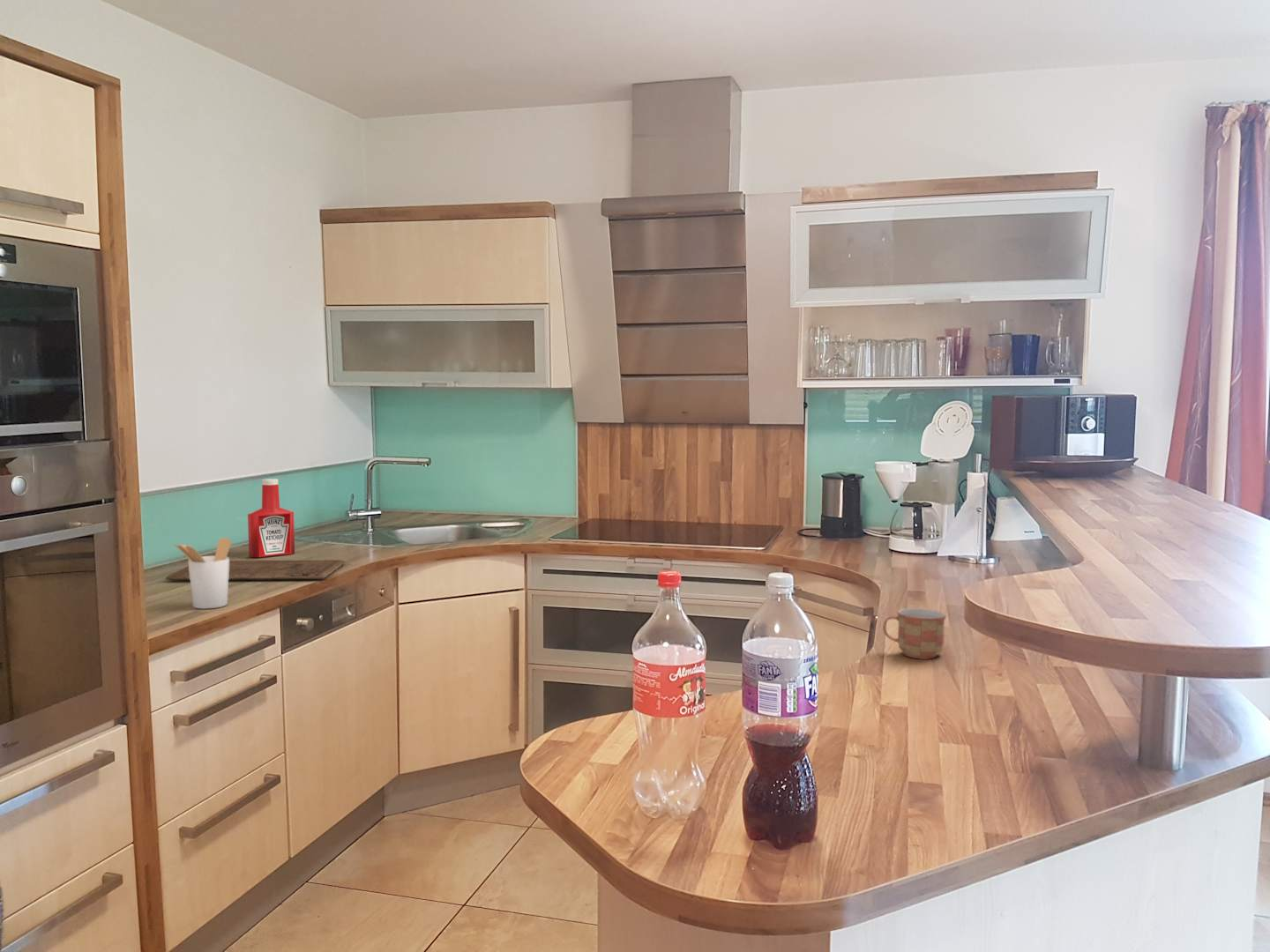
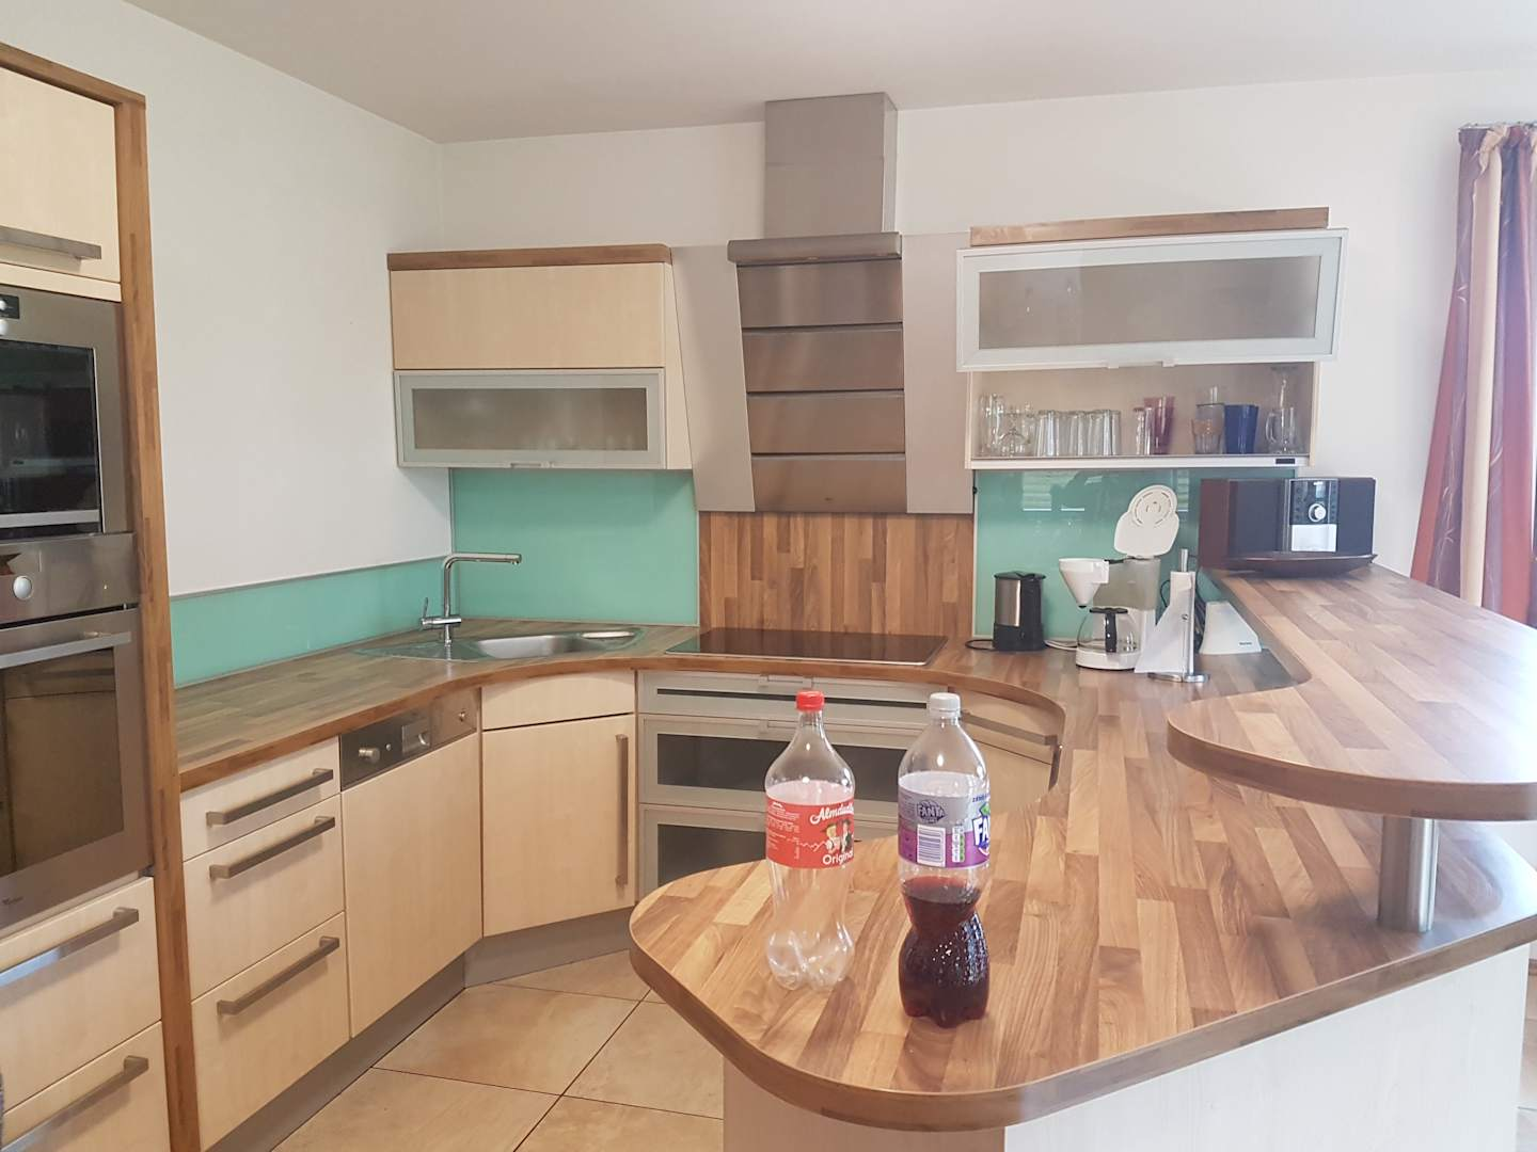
- utensil holder [173,537,232,610]
- soap bottle [247,478,295,559]
- cutting board [165,559,346,581]
- mug [882,607,947,660]
